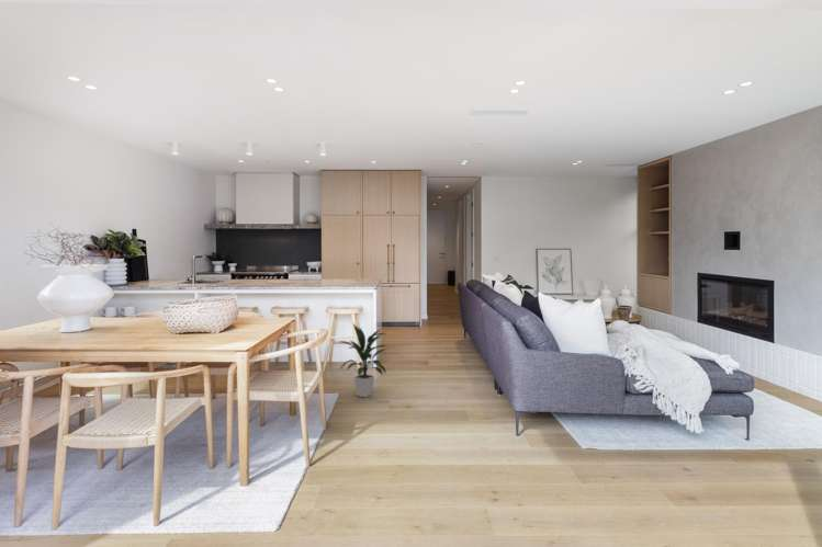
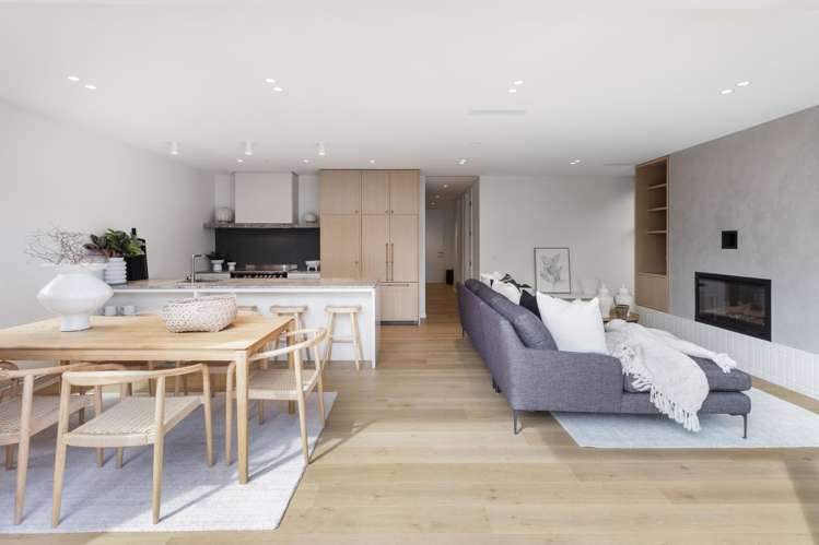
- indoor plant [339,323,389,398]
